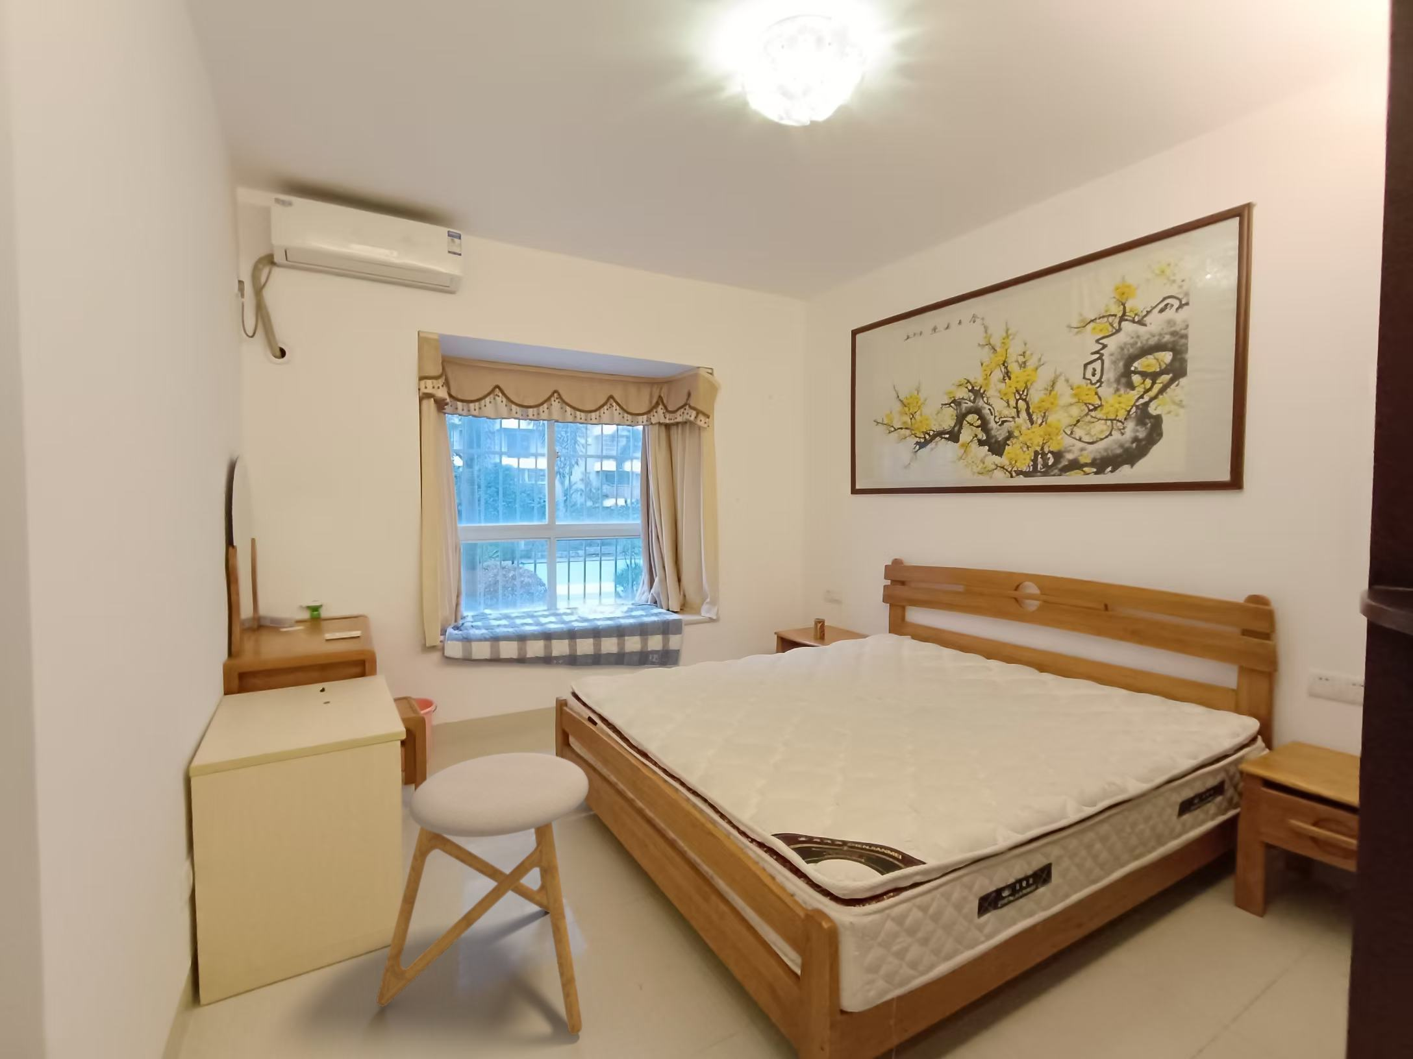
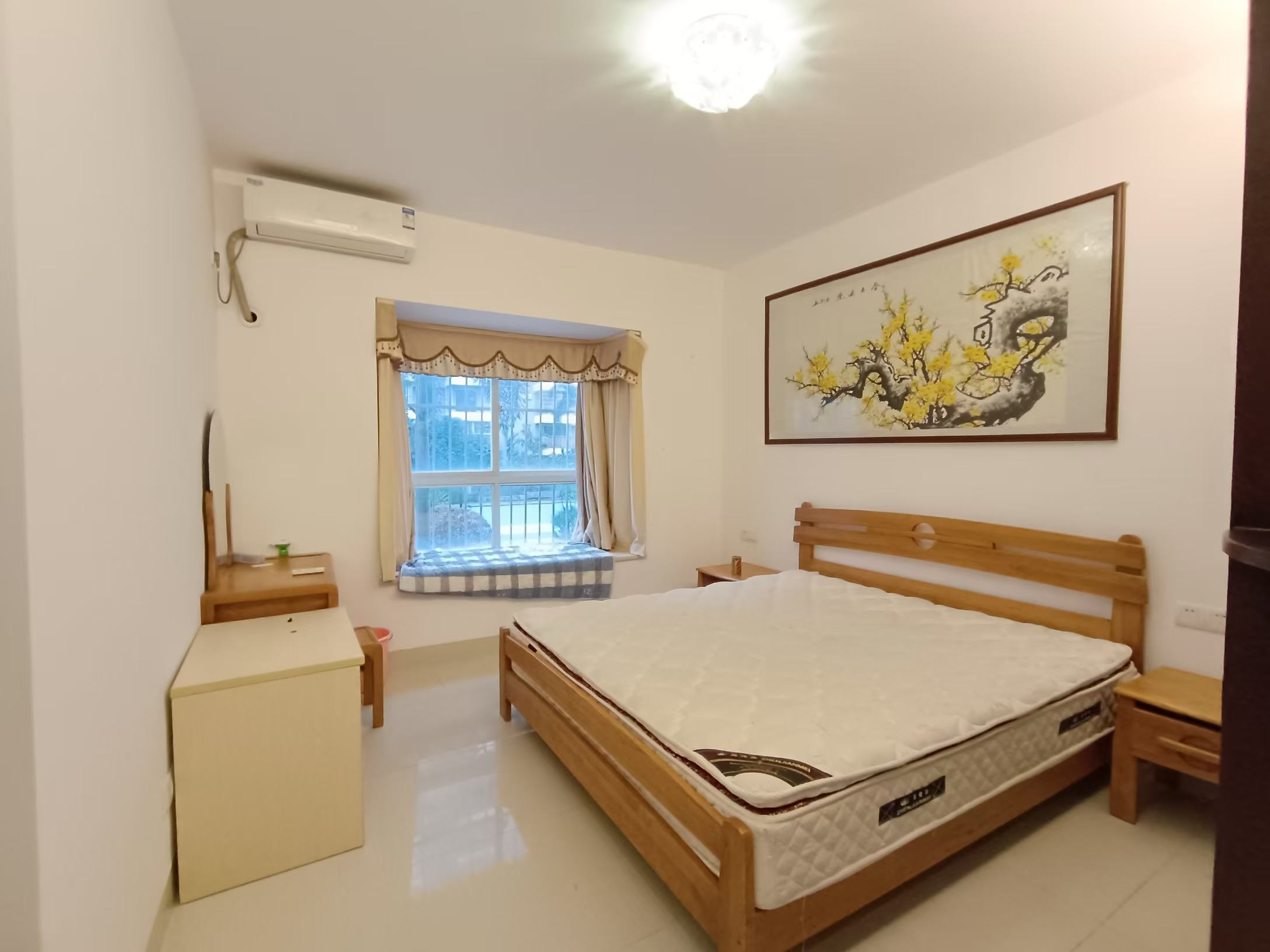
- stool [376,752,590,1036]
